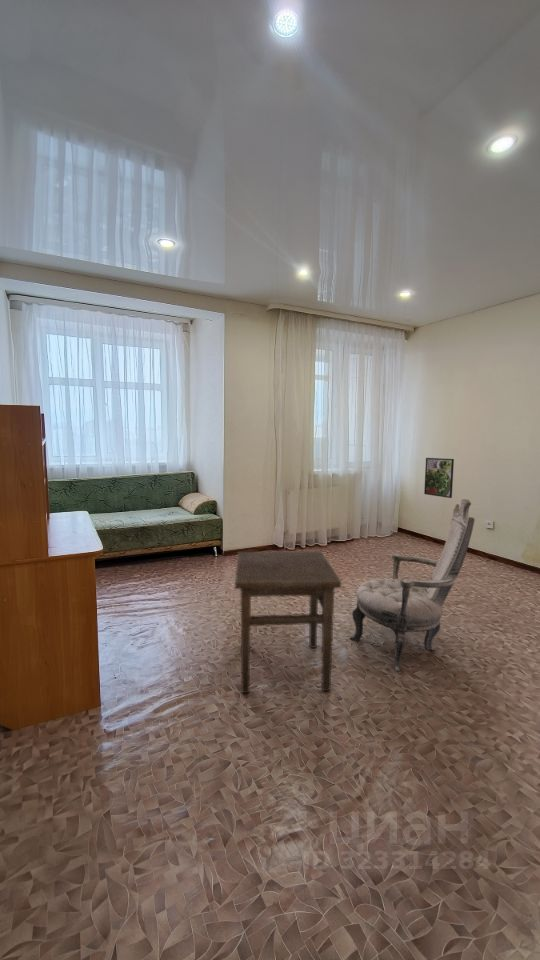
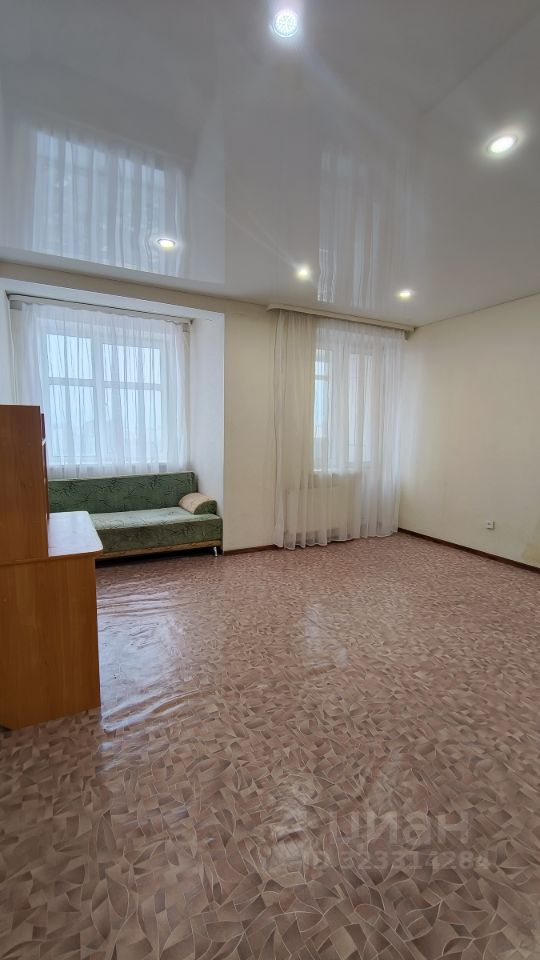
- side table [234,550,342,694]
- armchair [348,498,476,672]
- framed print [423,457,455,499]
